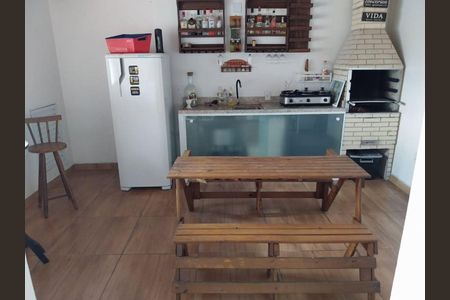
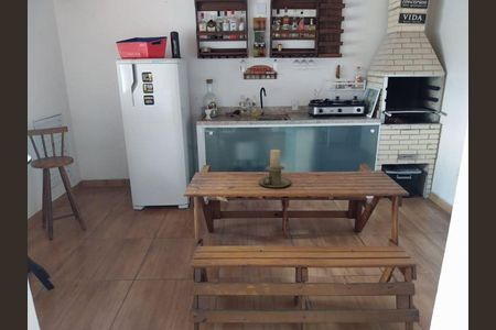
+ candle holder [258,148,292,189]
